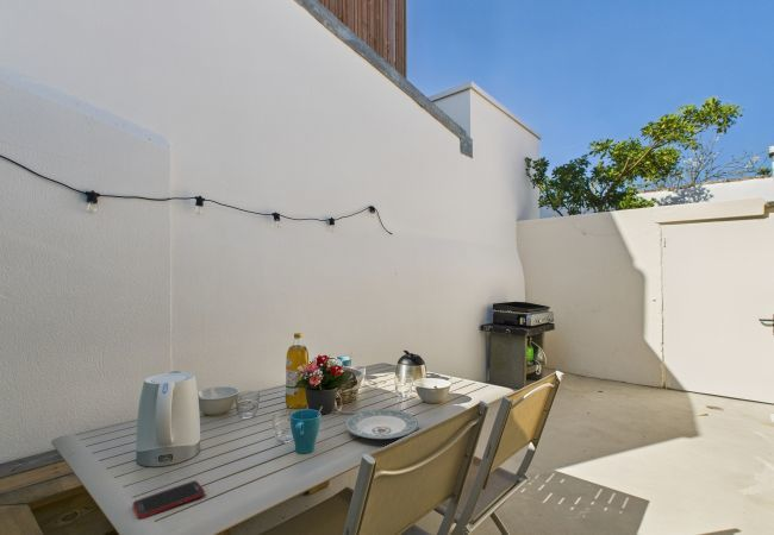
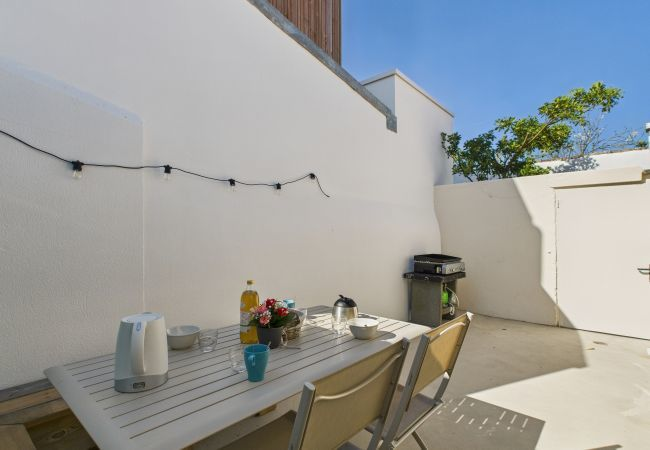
- plate [344,408,419,440]
- cell phone [132,479,206,521]
